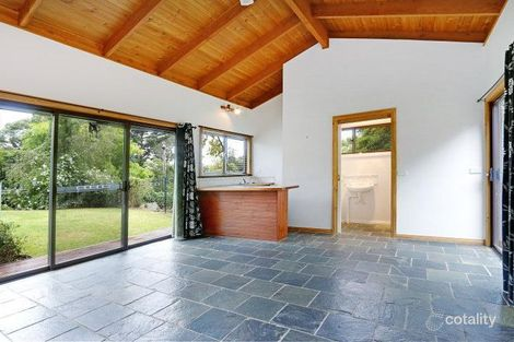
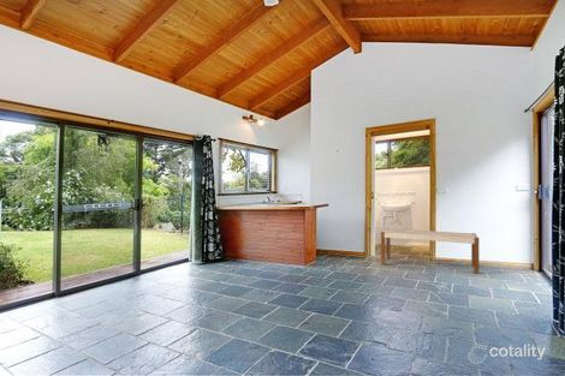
+ bench [380,227,481,275]
